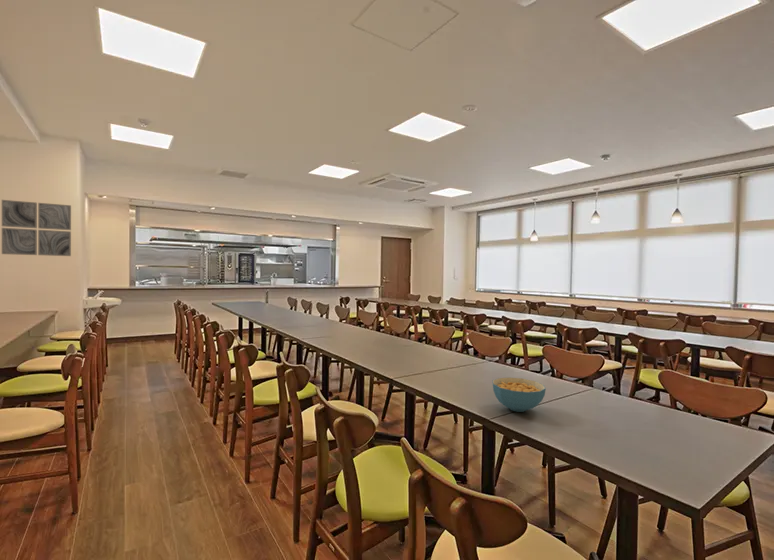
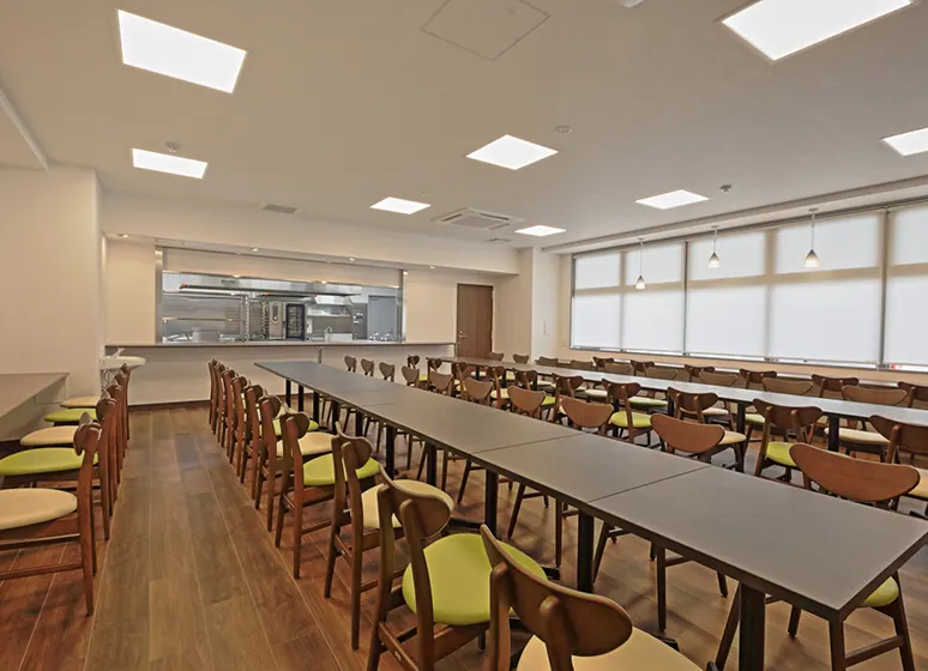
- cereal bowl [491,376,547,413]
- wall art [1,199,72,257]
